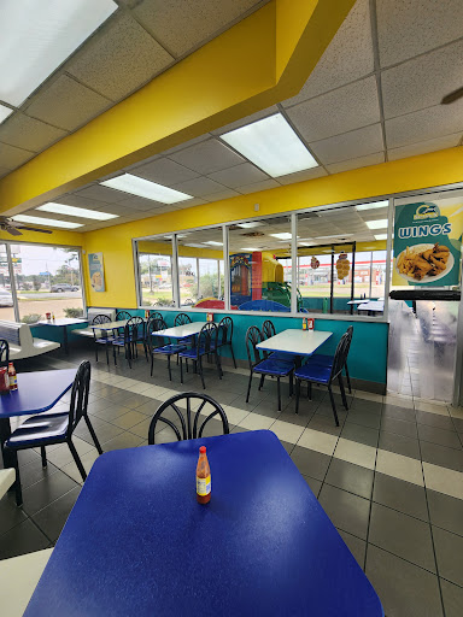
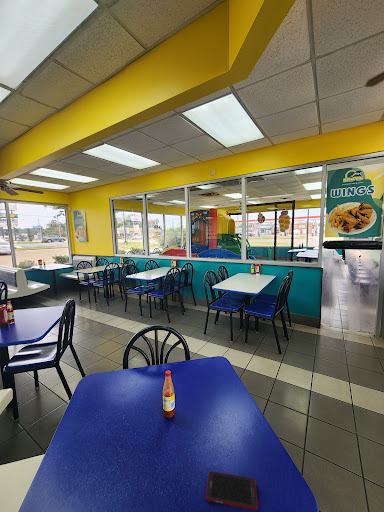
+ cell phone [205,470,259,511]
